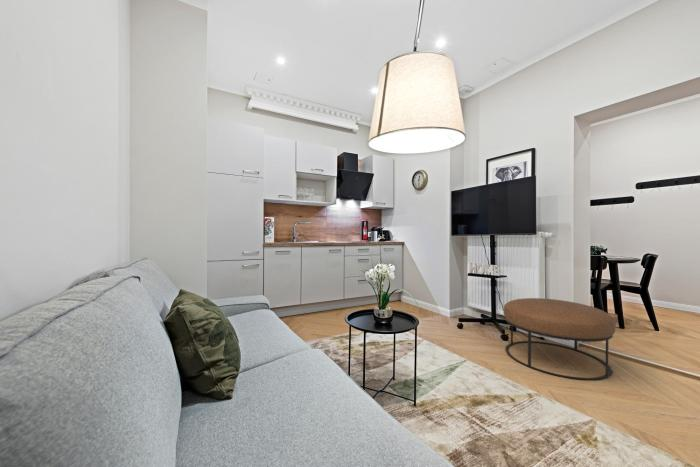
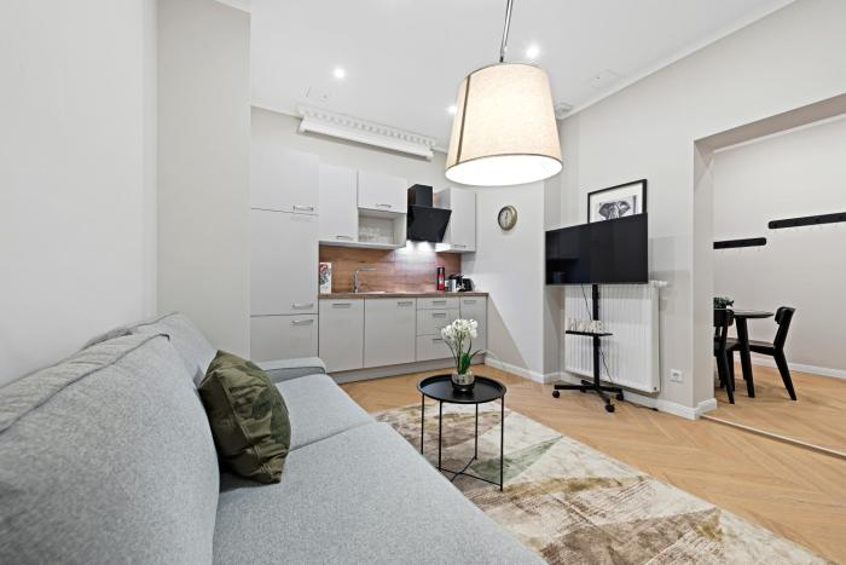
- ottoman [502,297,617,381]
